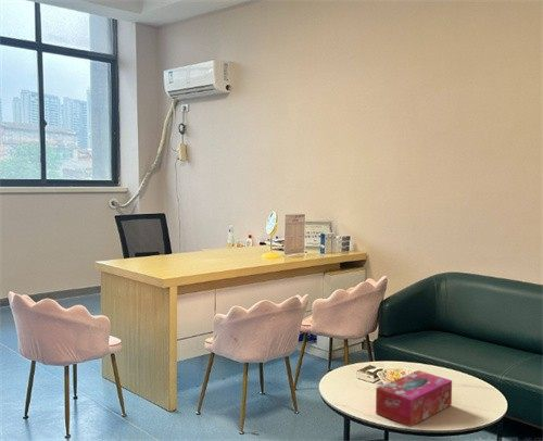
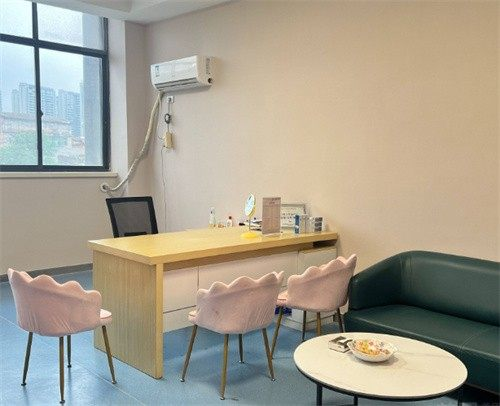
- tissue box [375,369,453,428]
